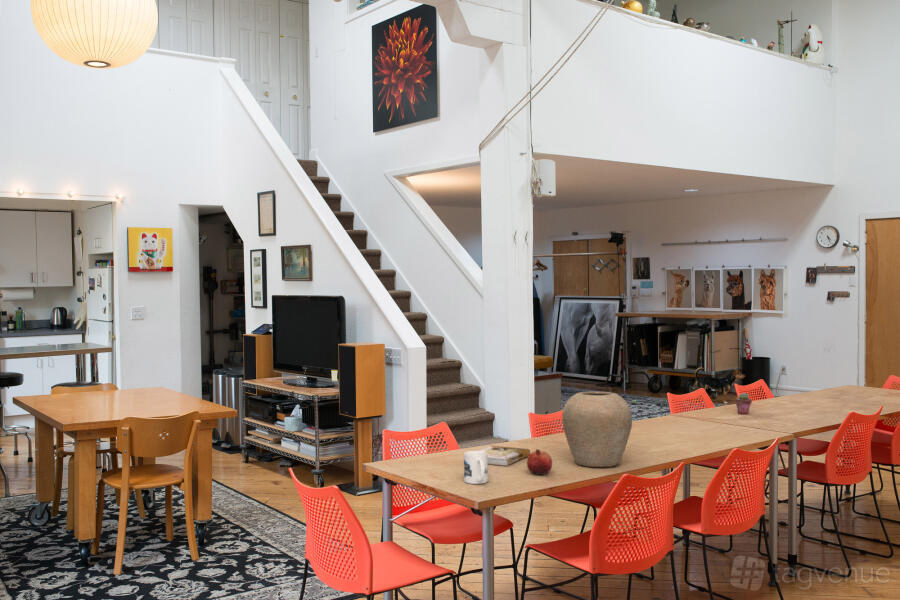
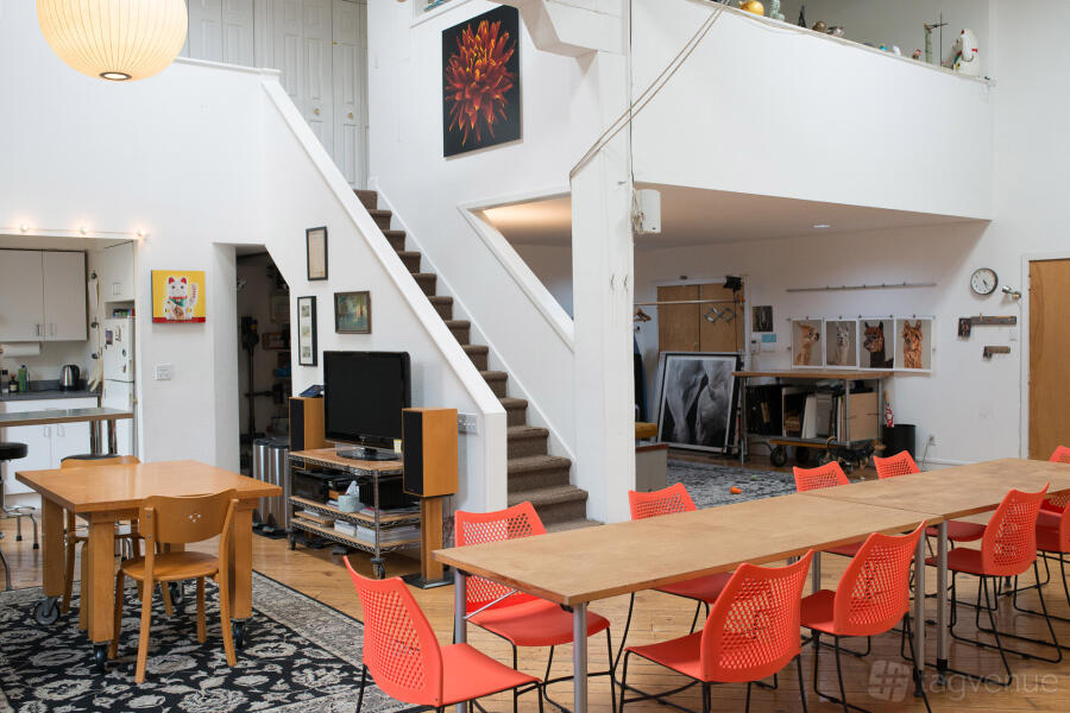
- vase [561,391,633,468]
- book [478,445,531,467]
- potted succulent [734,392,753,415]
- mug [463,450,489,485]
- fruit [526,448,553,476]
